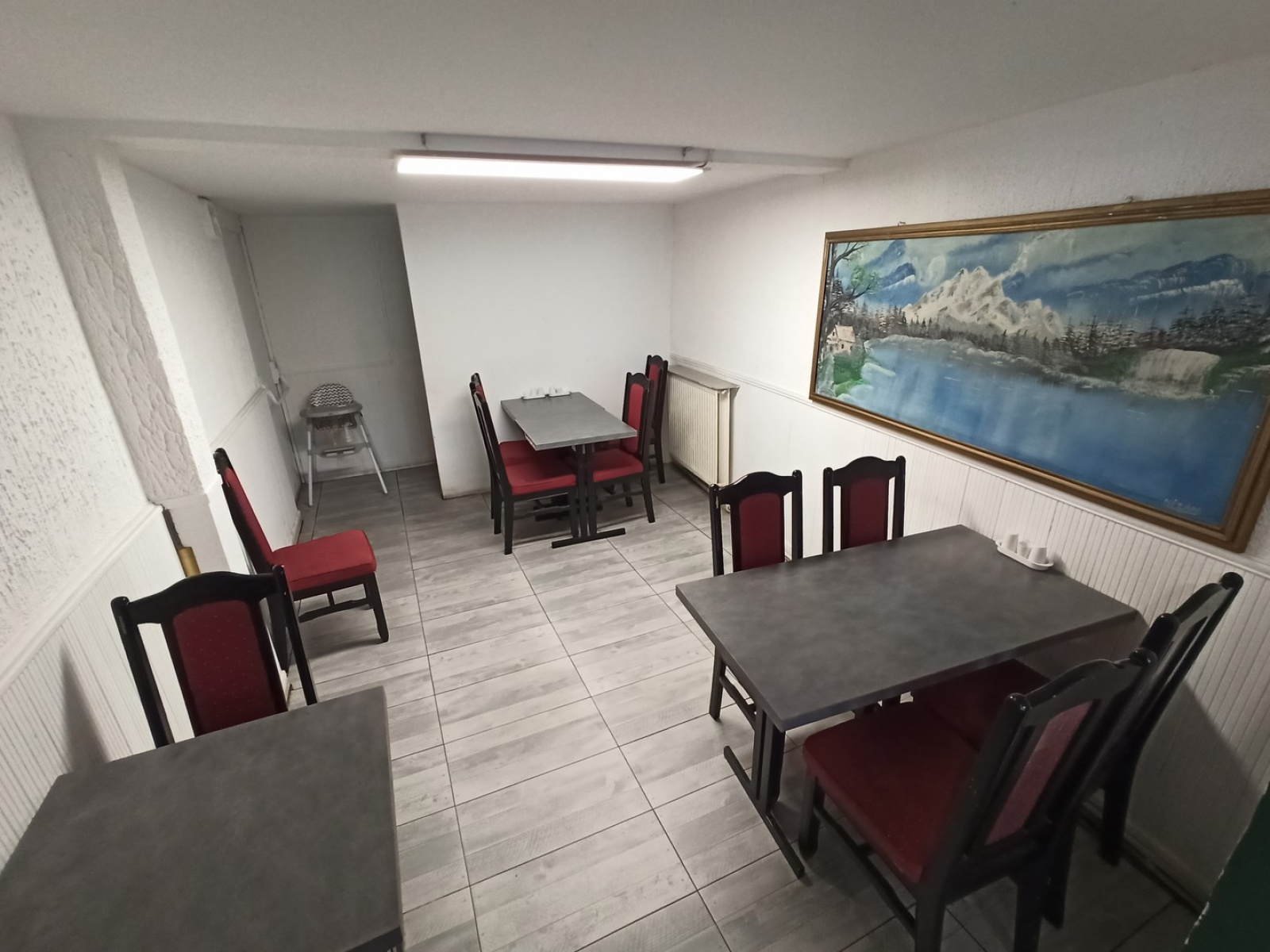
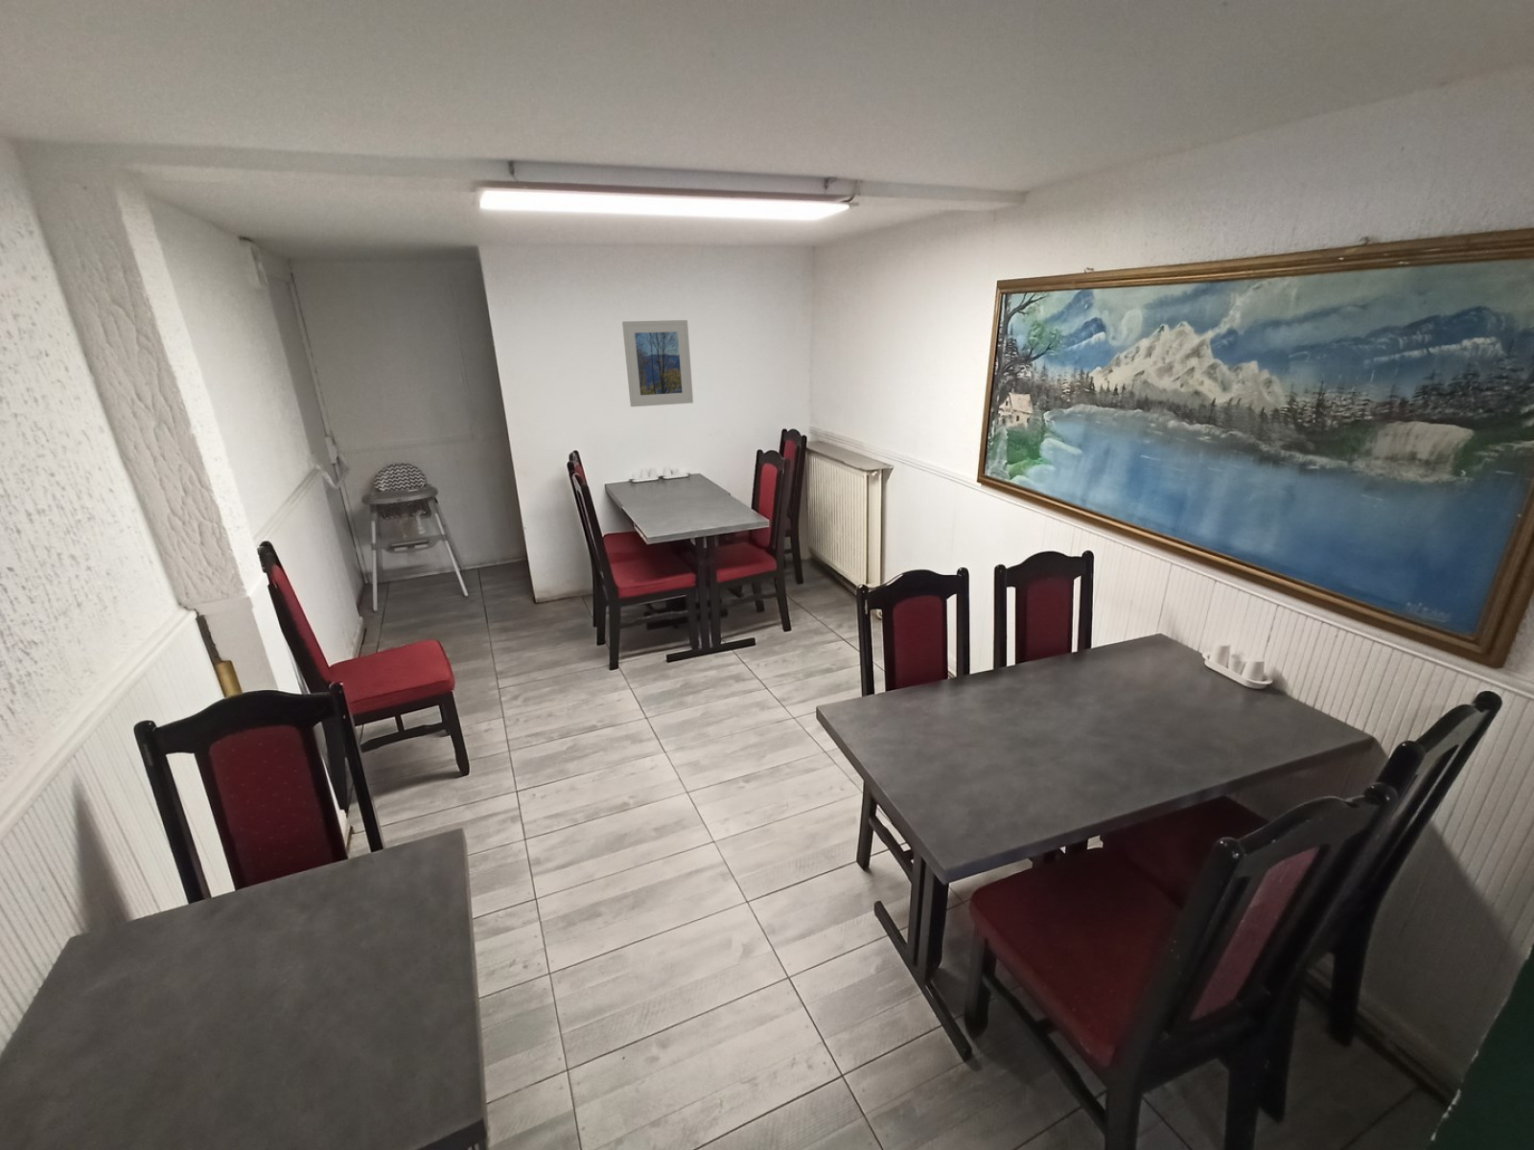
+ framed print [621,319,695,407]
